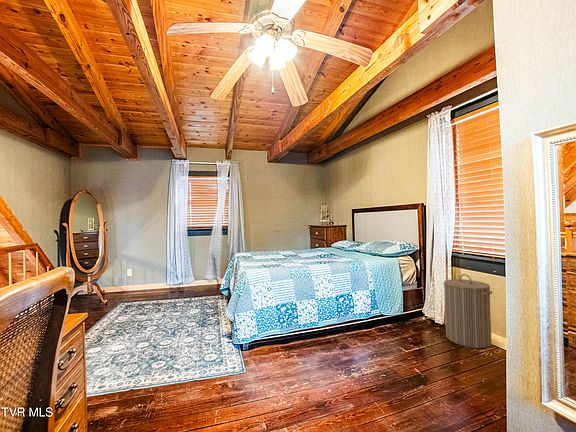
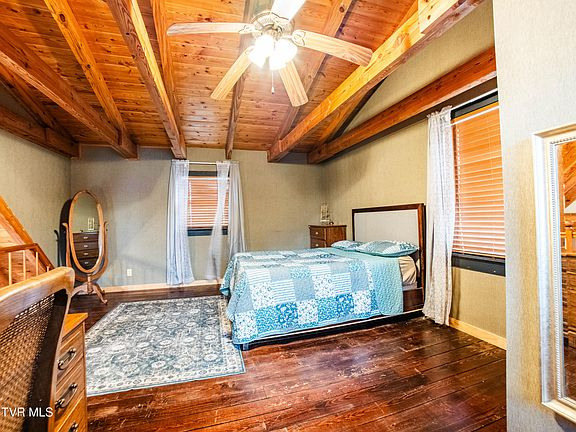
- laundry hamper [443,273,493,349]
